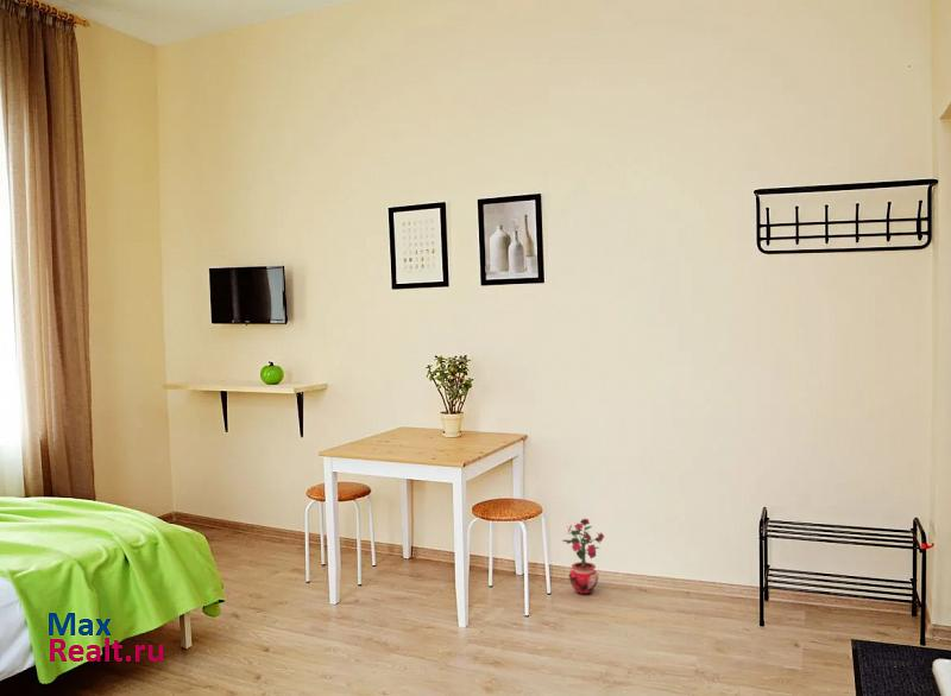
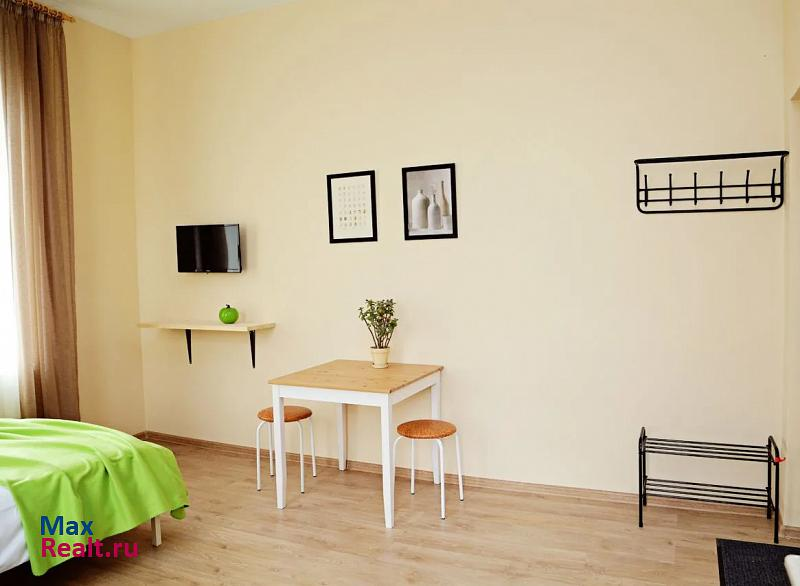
- potted plant [561,517,605,596]
